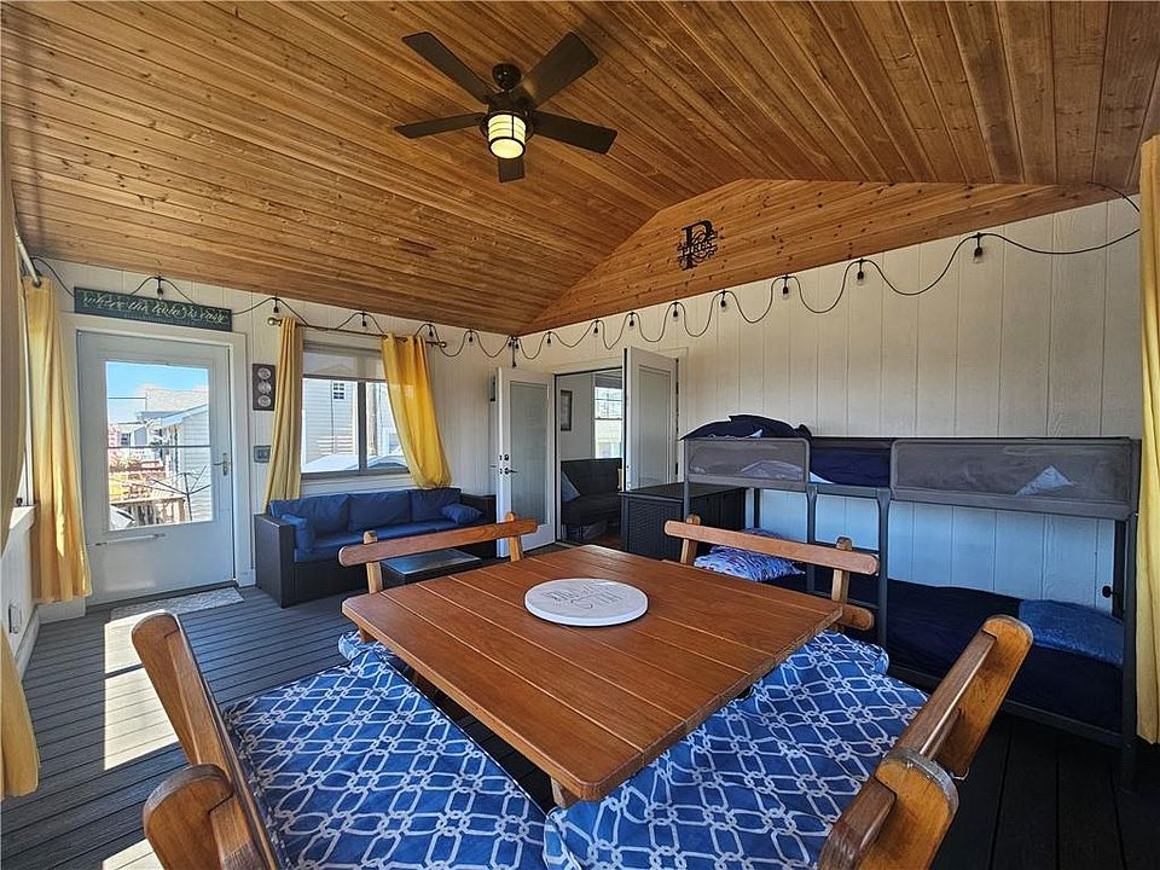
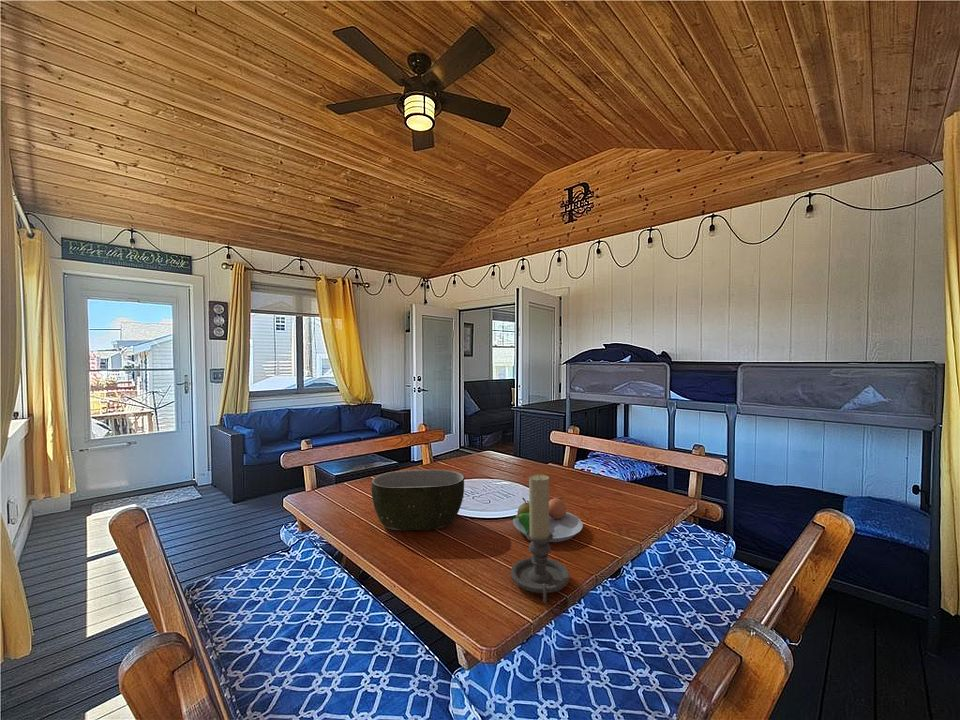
+ fruit bowl [509,497,584,543]
+ candle holder [510,473,570,604]
+ bowl [370,469,466,531]
